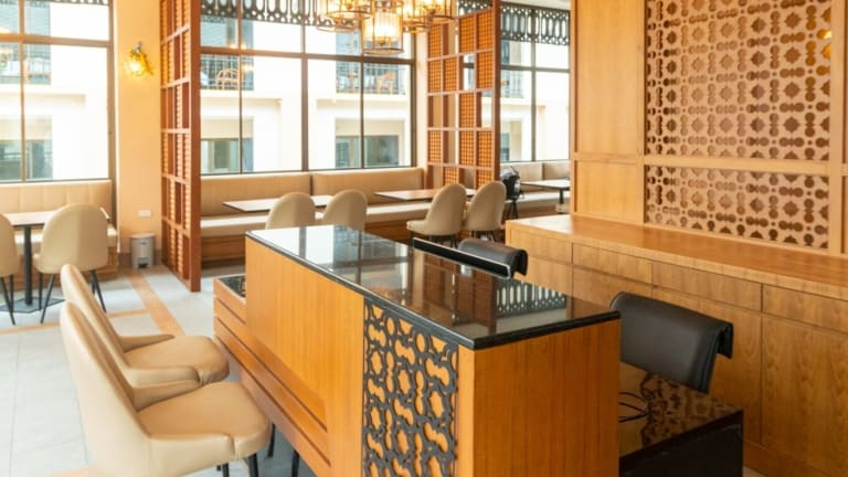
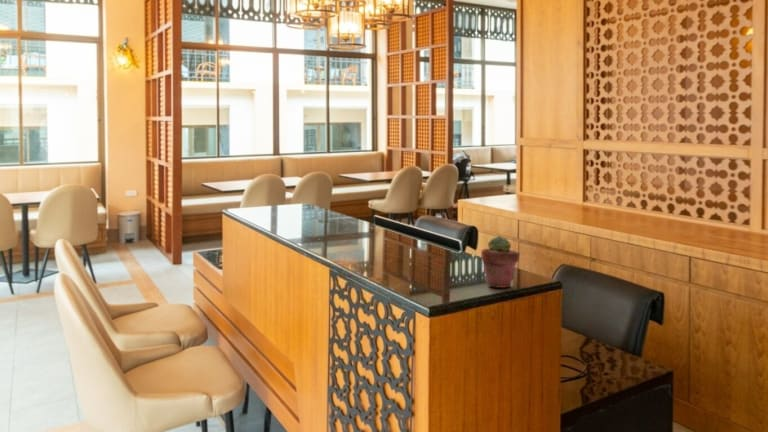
+ potted succulent [480,235,521,289]
